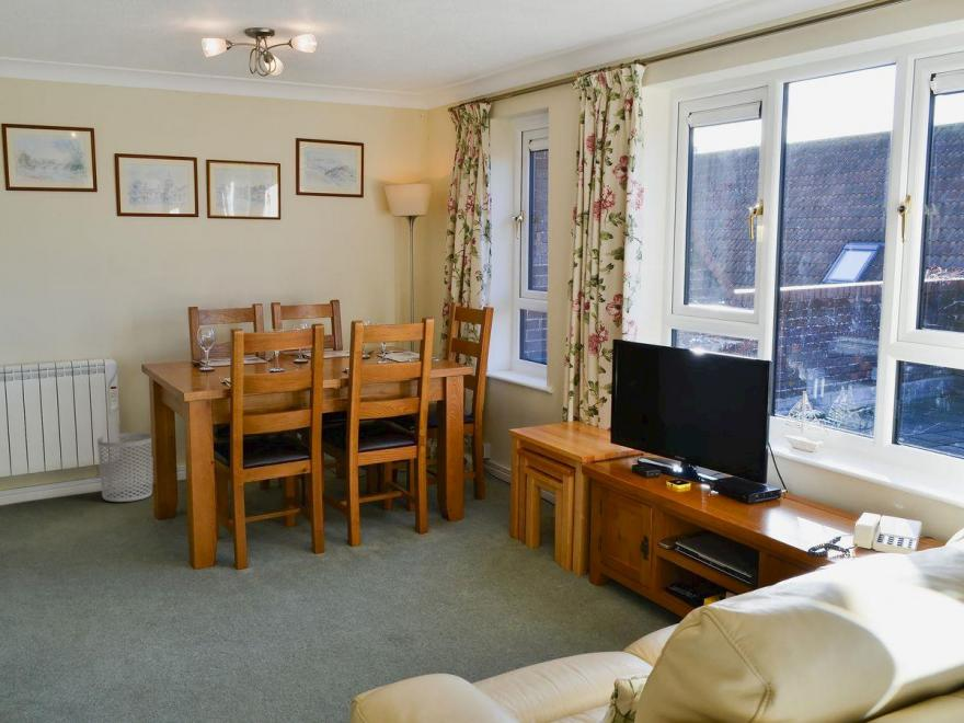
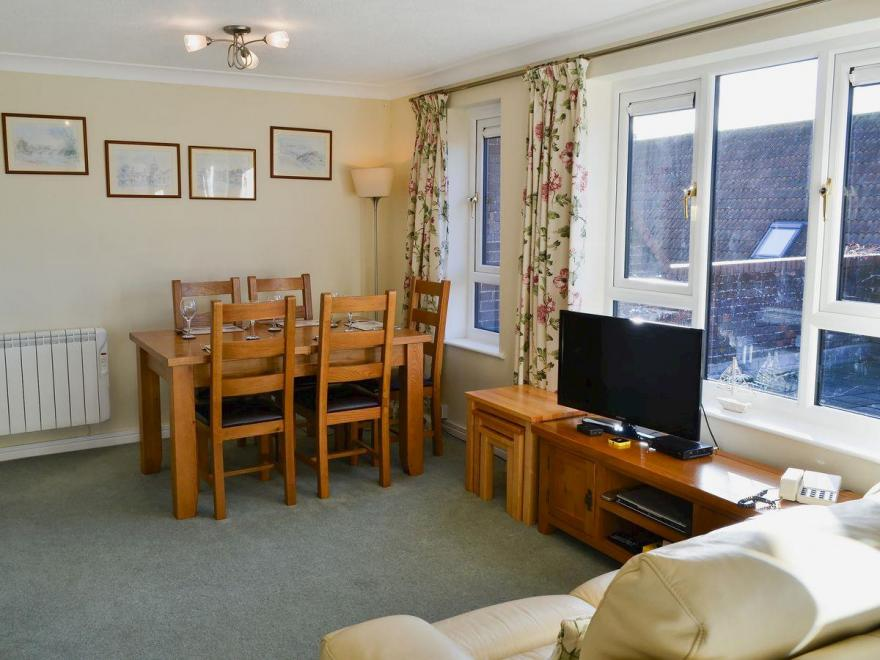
- waste bin [96,432,153,503]
